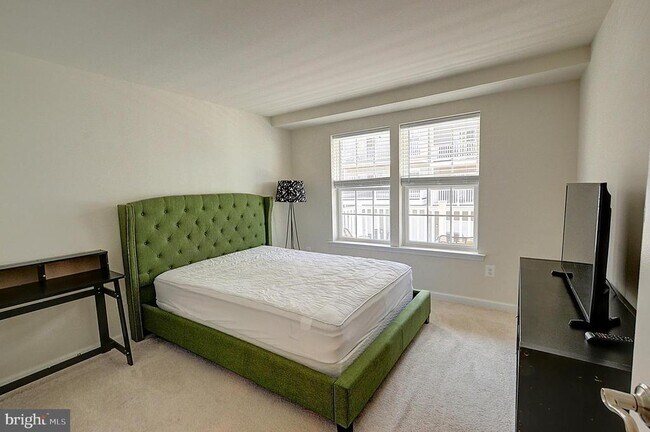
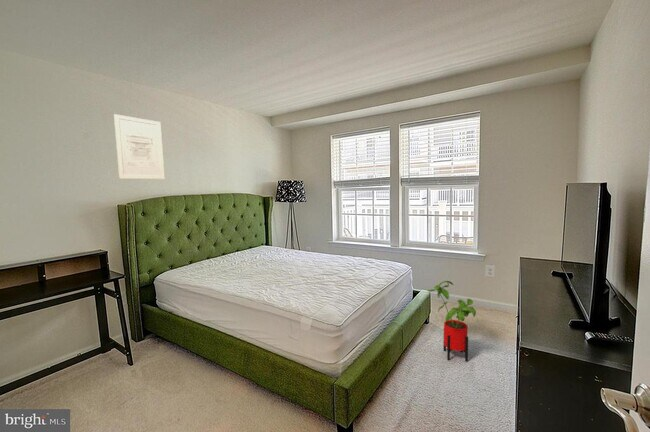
+ house plant [426,280,477,362]
+ wall art [113,113,166,180]
